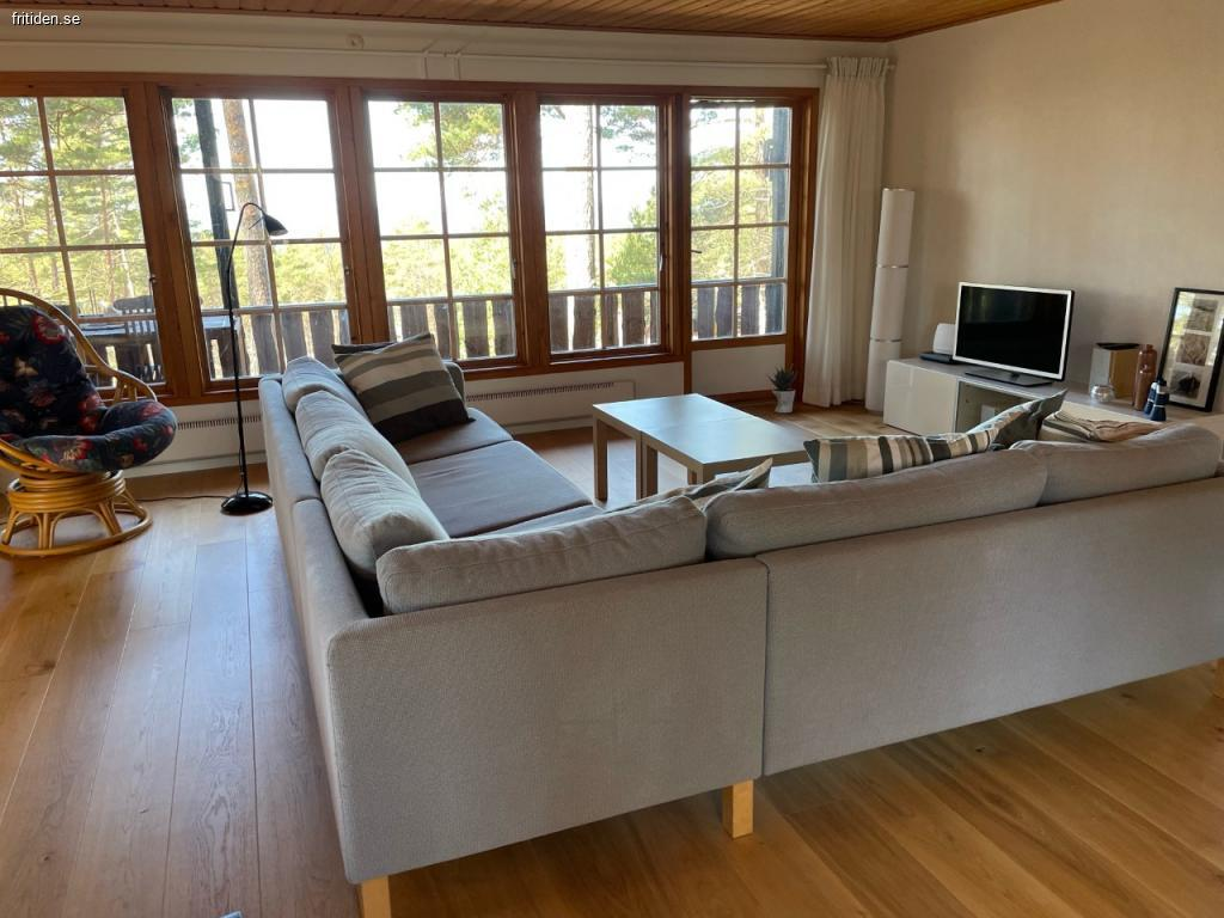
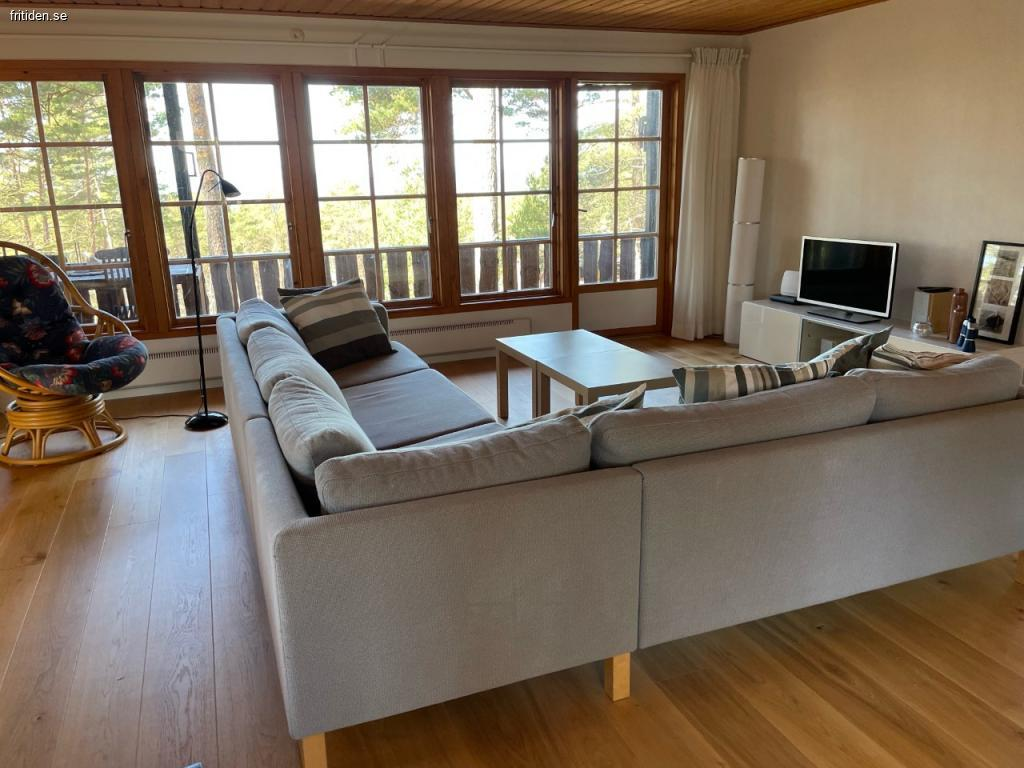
- potted plant [765,365,800,414]
